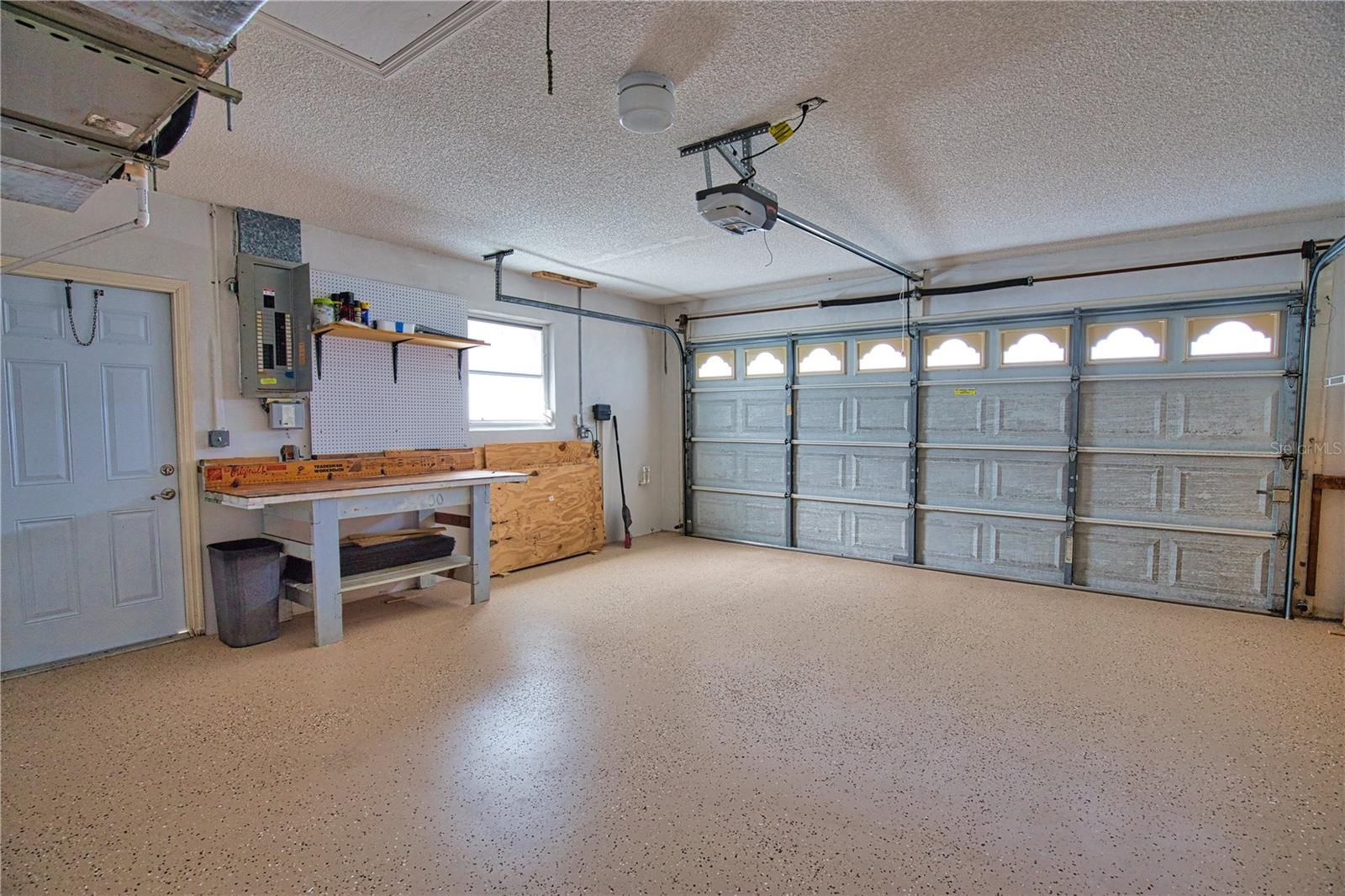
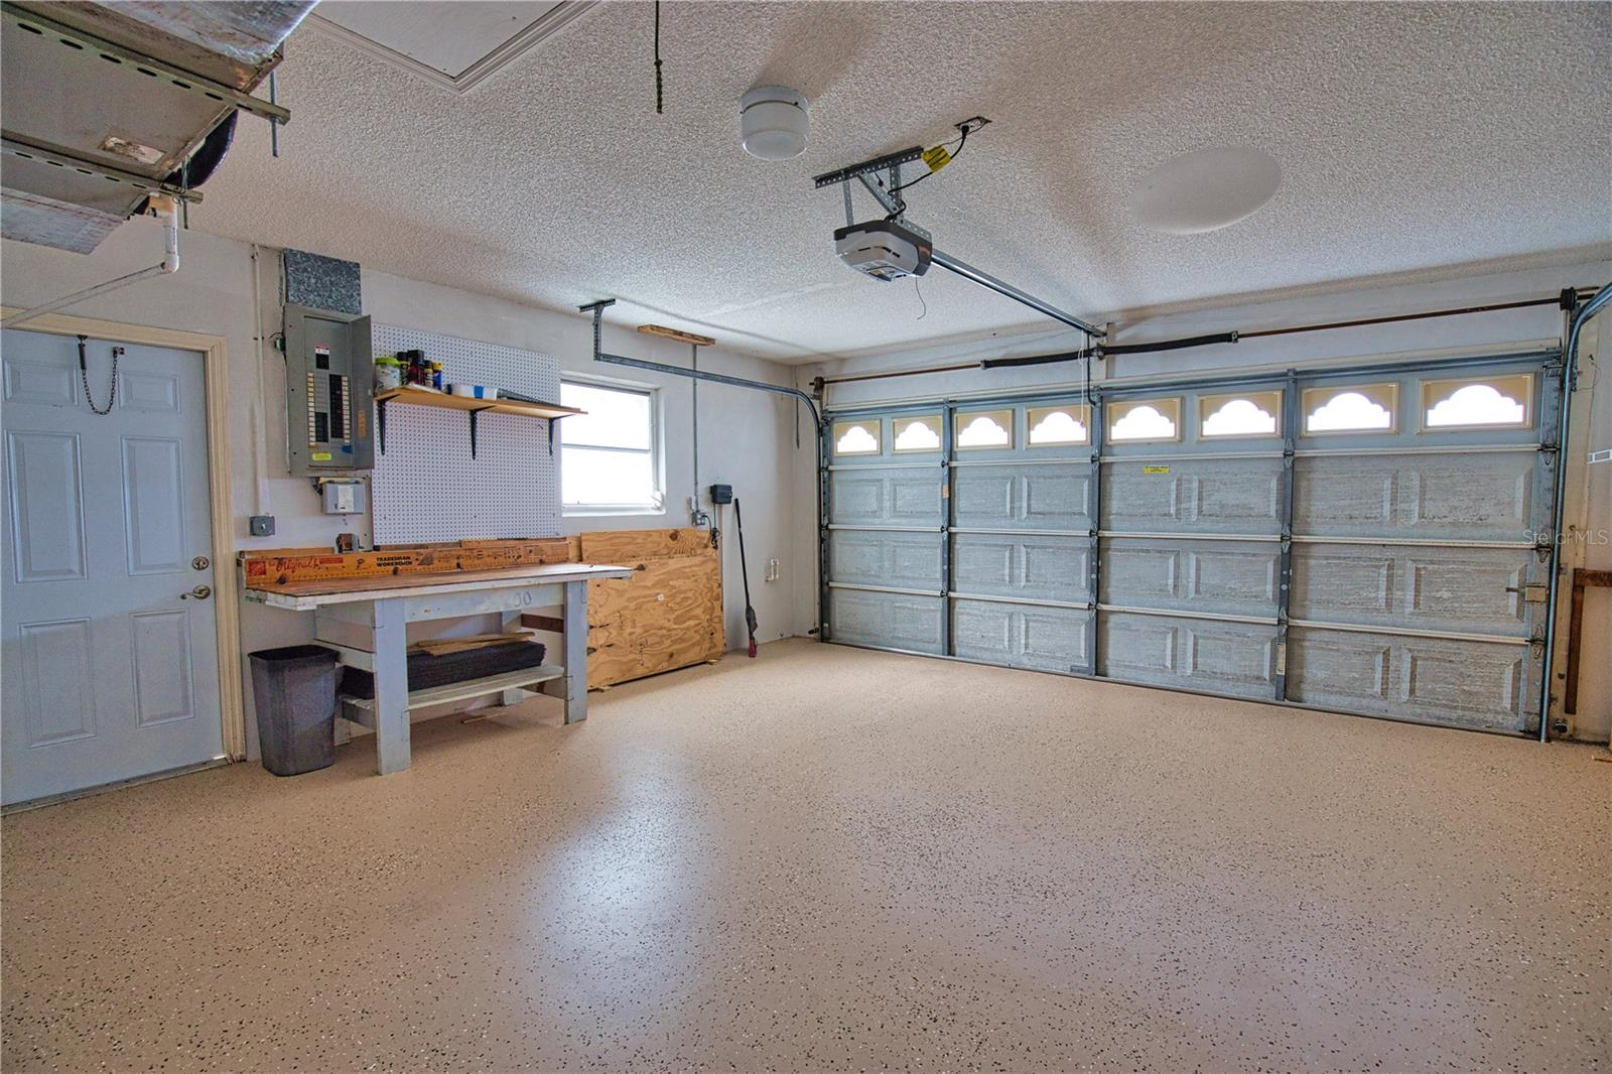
+ ceiling light [1129,145,1284,235]
